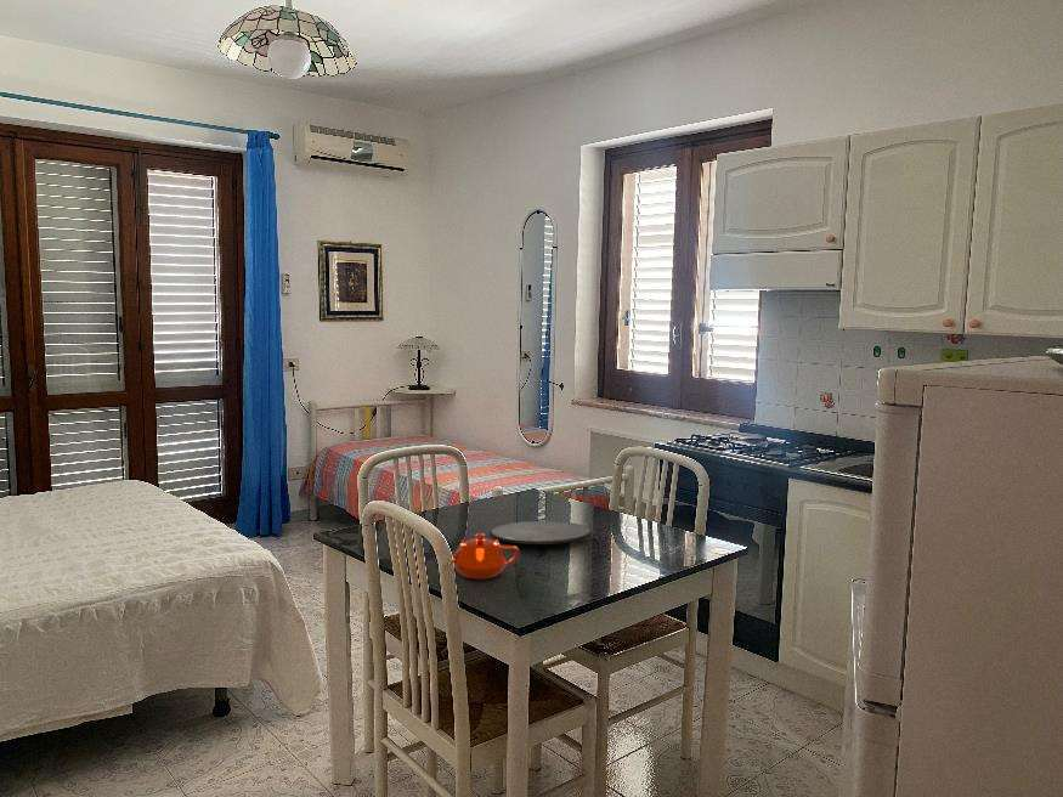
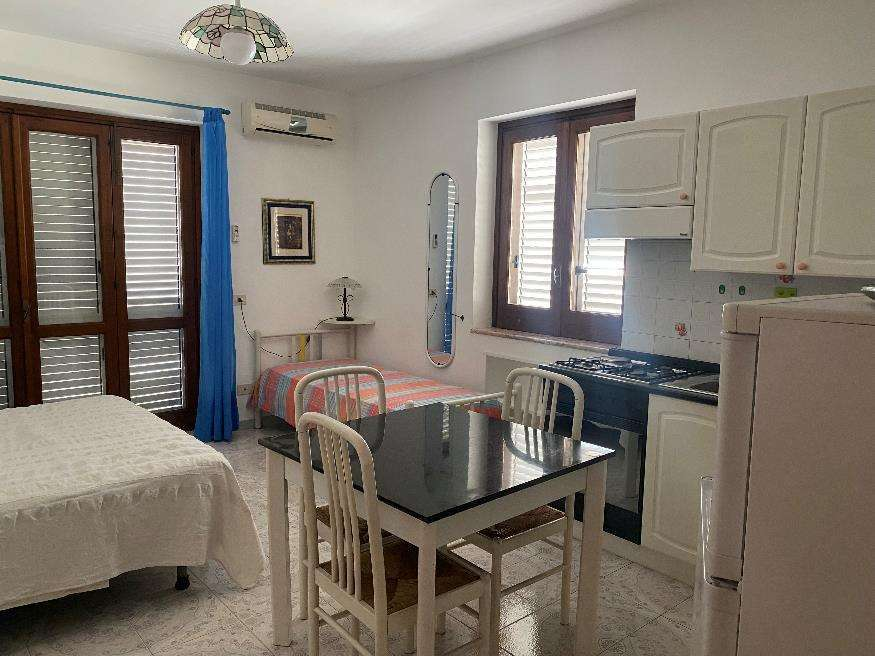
- plate [490,520,593,546]
- teapot [451,532,520,581]
